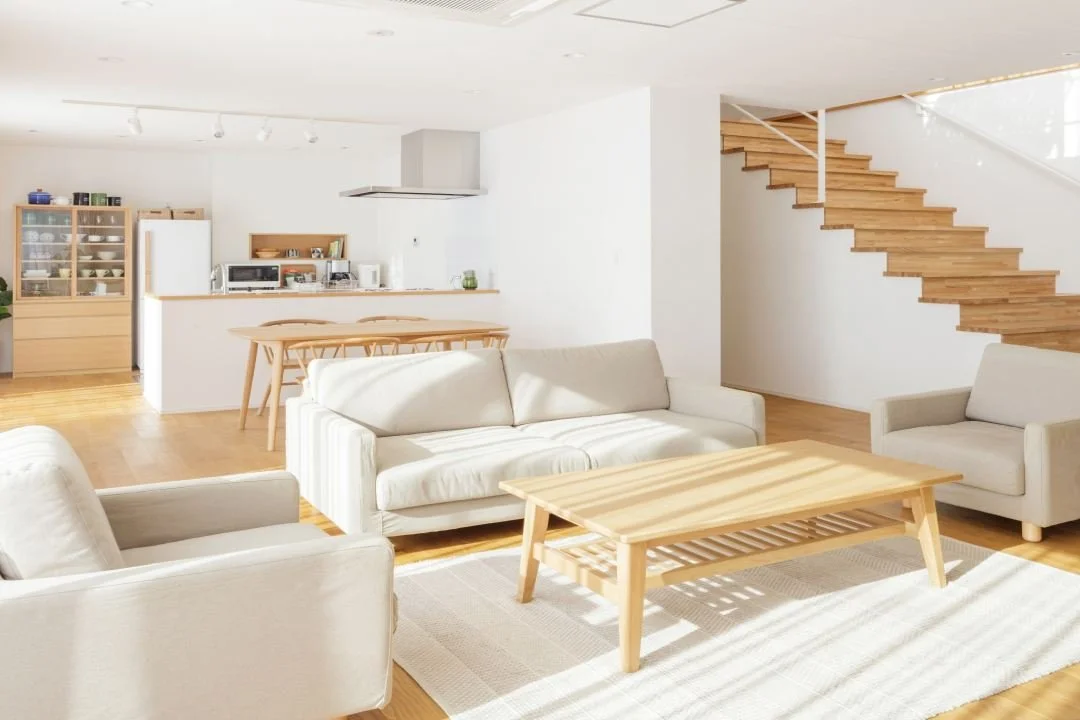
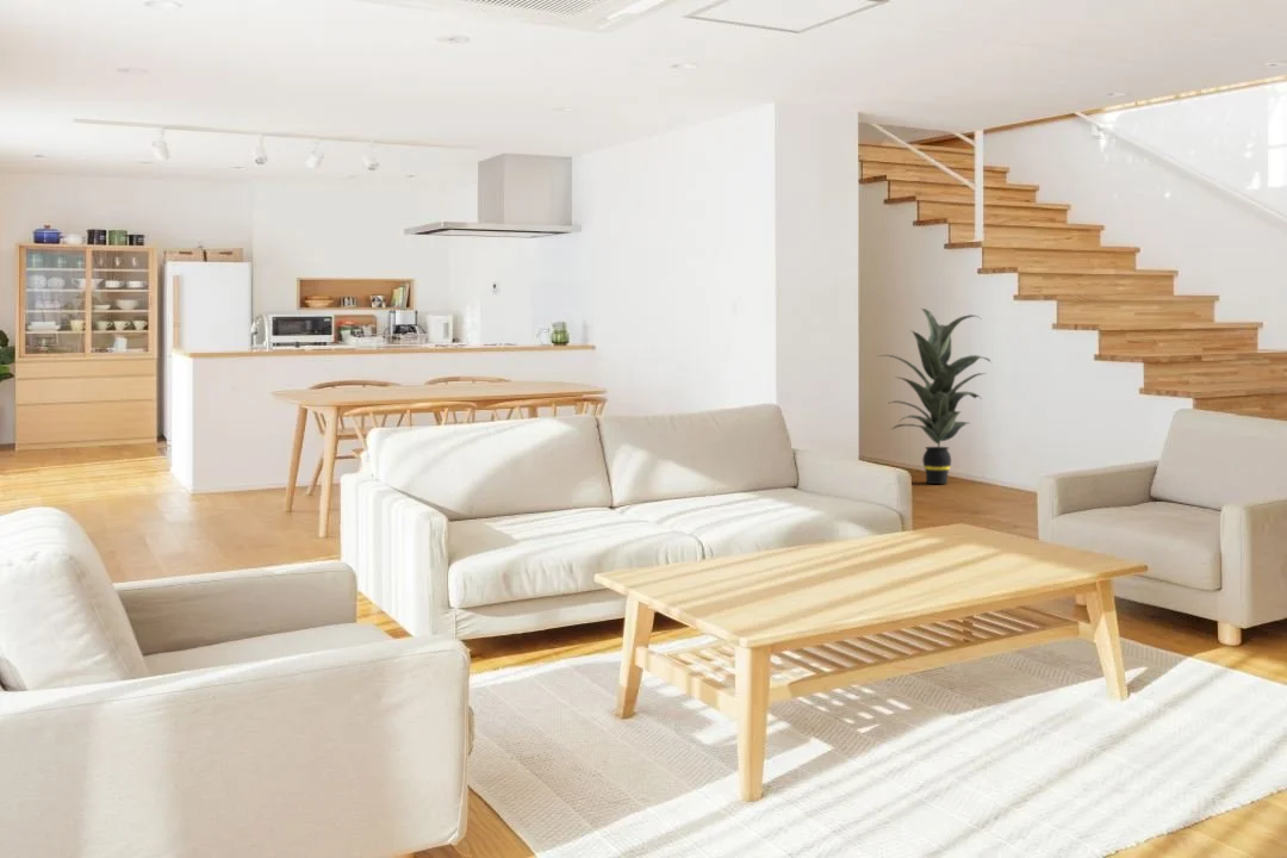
+ indoor plant [875,307,991,485]
